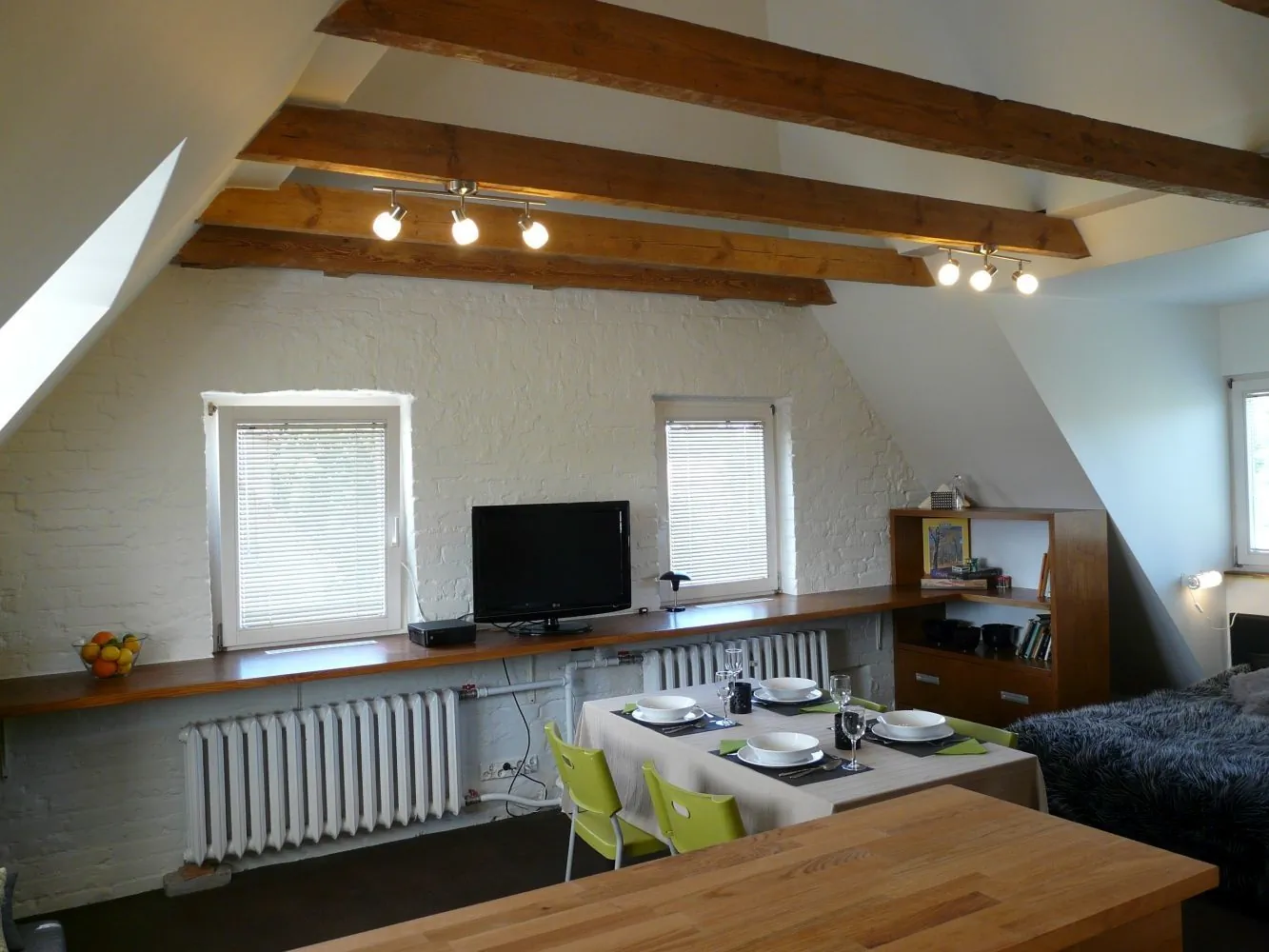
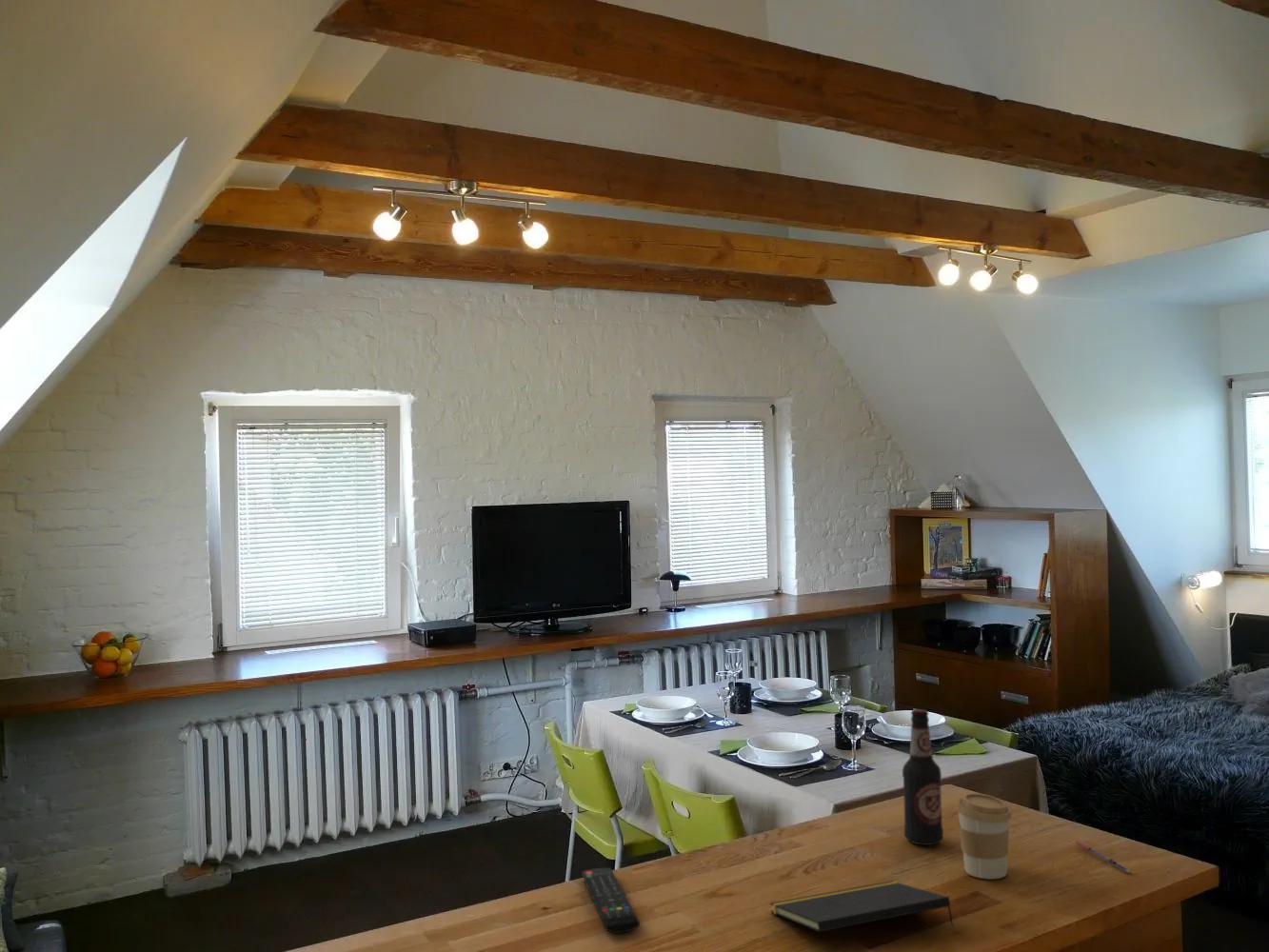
+ pen [1075,839,1131,873]
+ remote control [581,867,641,934]
+ bottle [902,708,944,846]
+ notepad [769,880,954,933]
+ coffee cup [955,792,1013,880]
